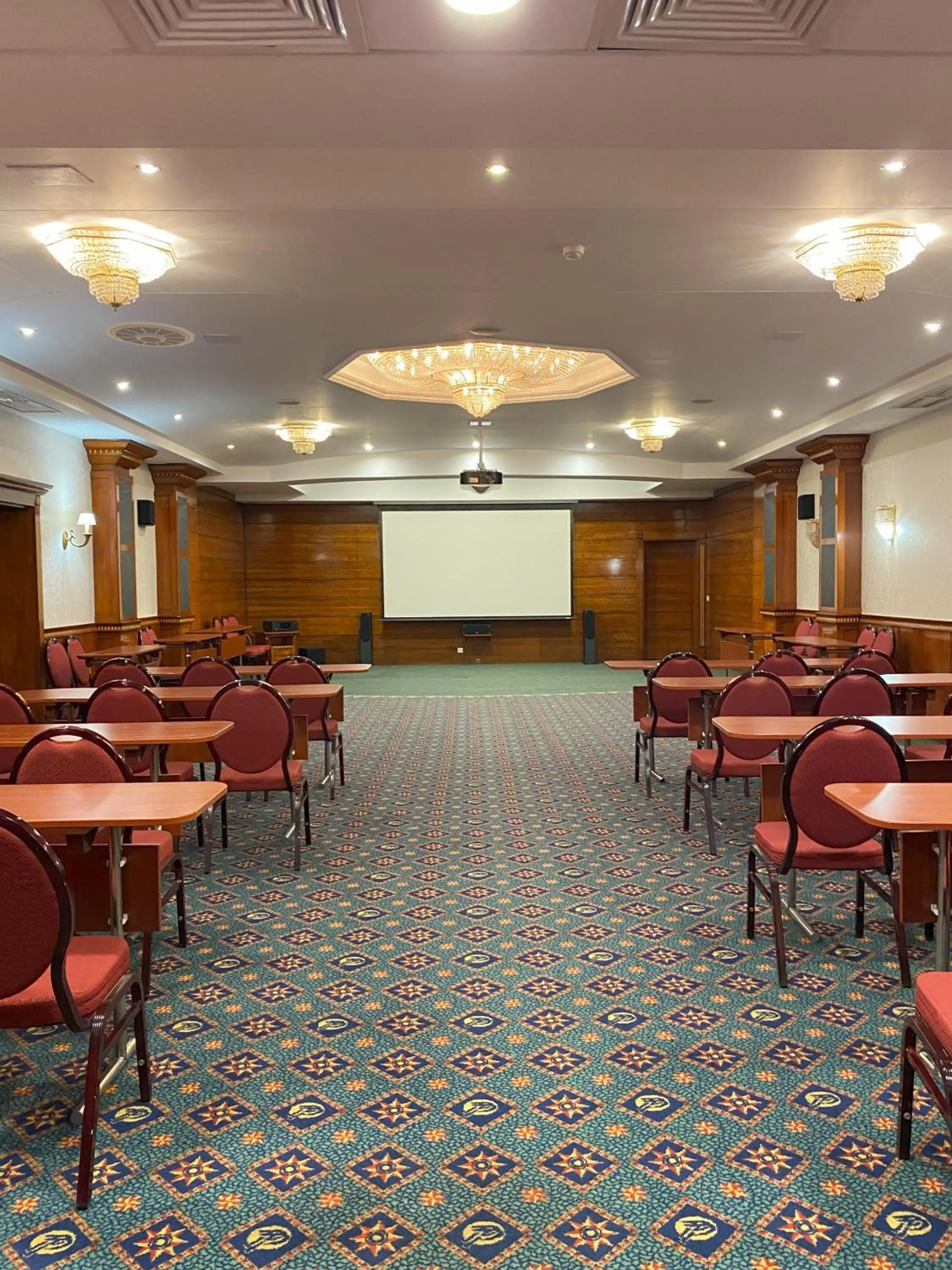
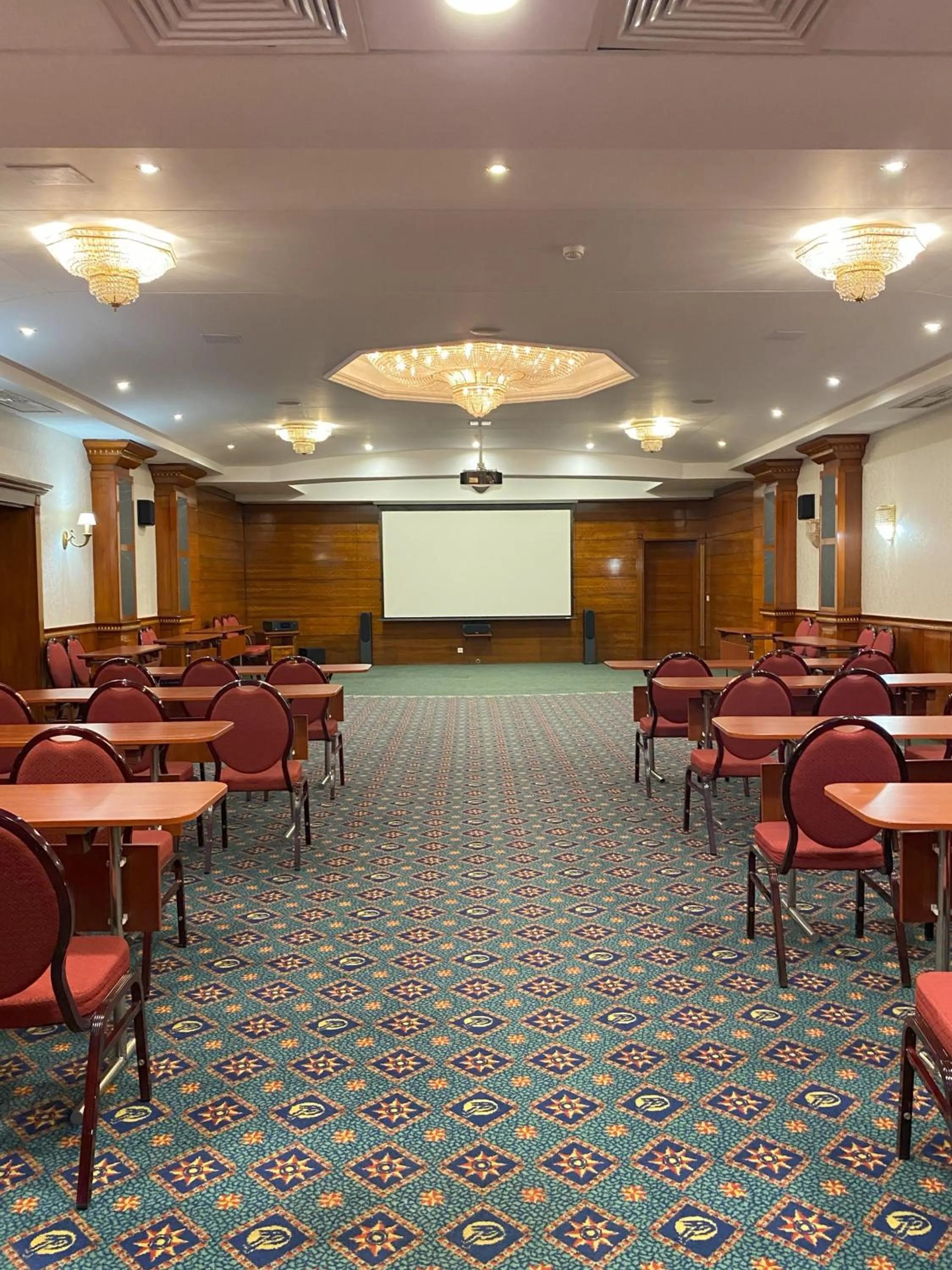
- ceiling vent [105,321,195,348]
